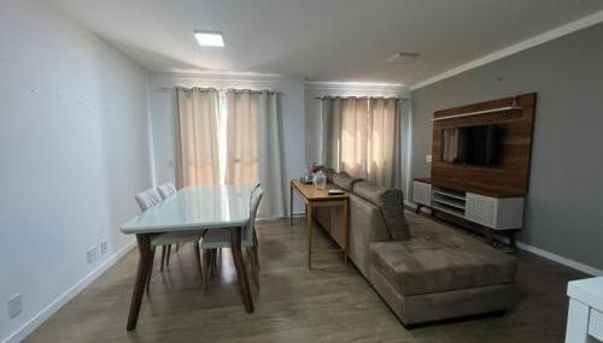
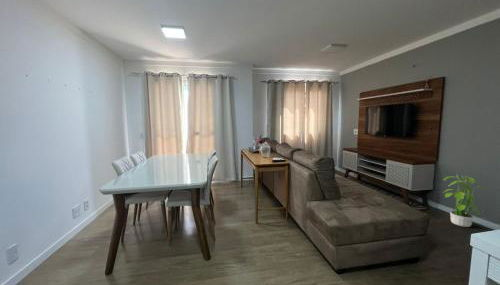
+ potted plant [442,175,490,228]
